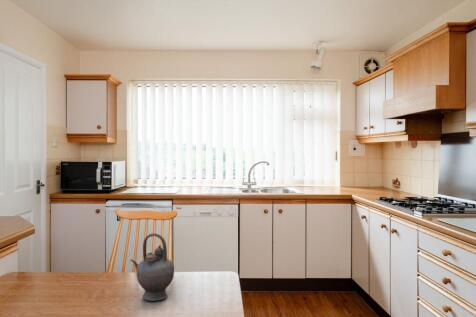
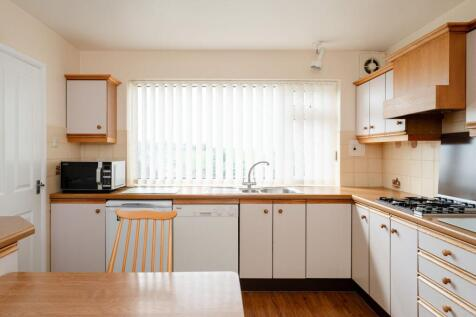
- teapot [130,232,175,302]
